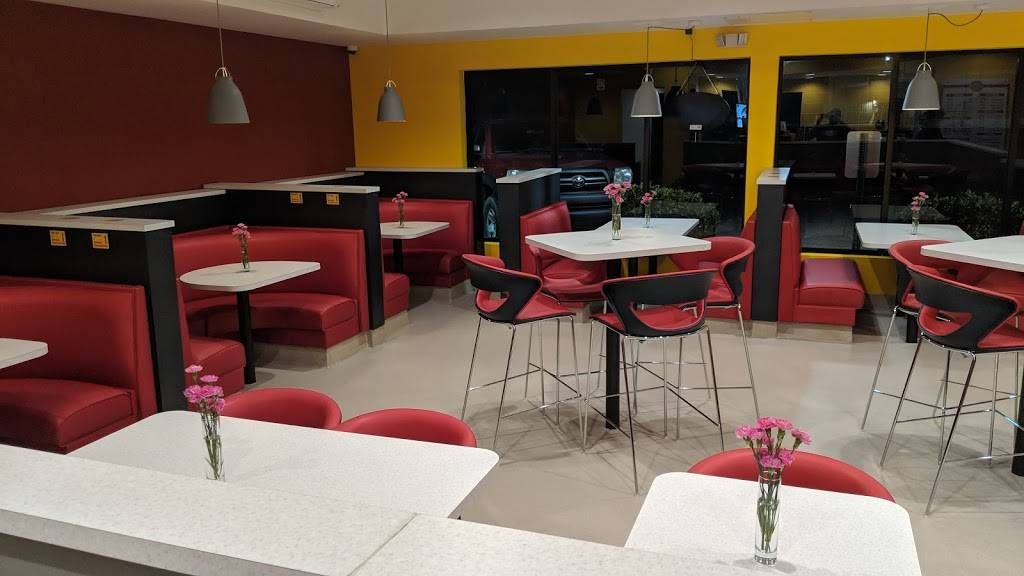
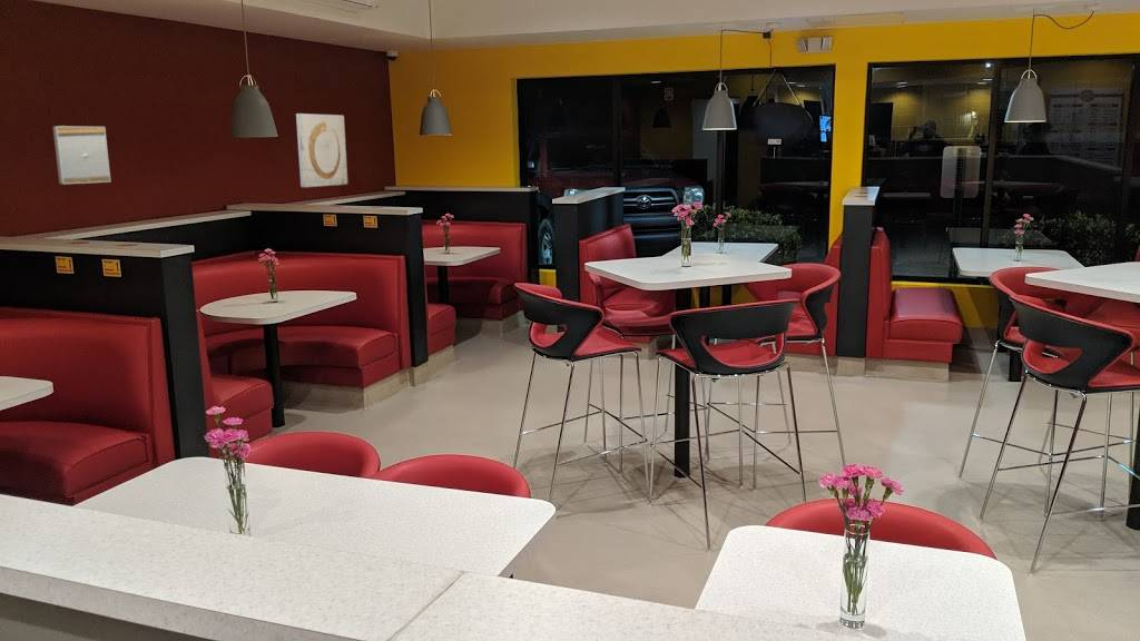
+ wall art [295,112,348,188]
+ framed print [51,125,111,185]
